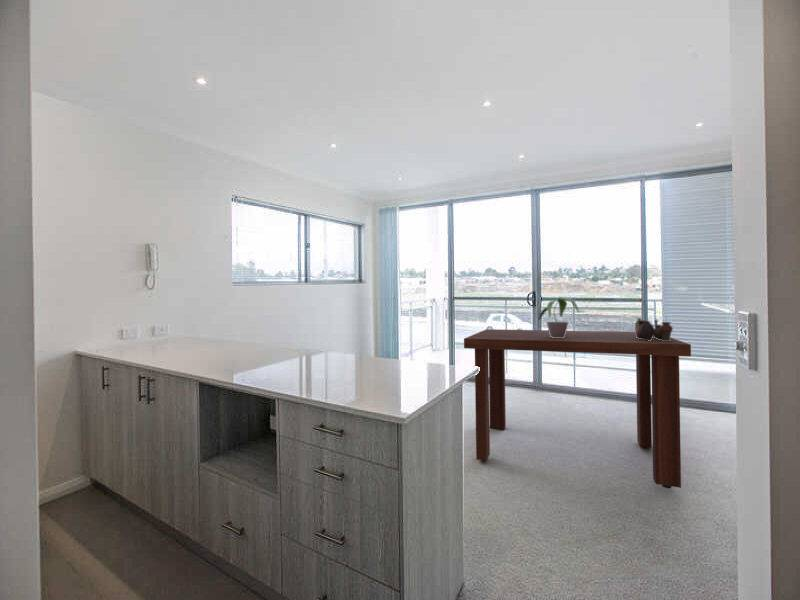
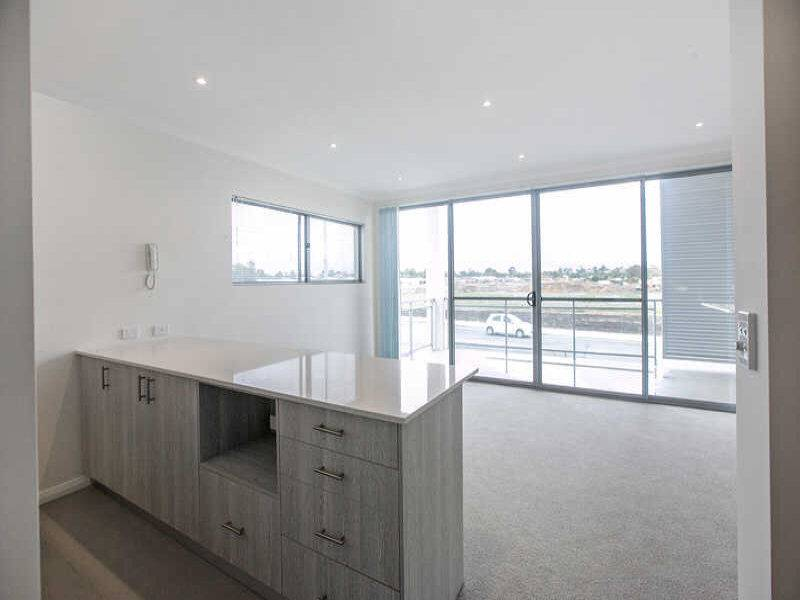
- dining table [463,328,692,489]
- potted plant [538,296,580,338]
- vase [634,317,674,341]
